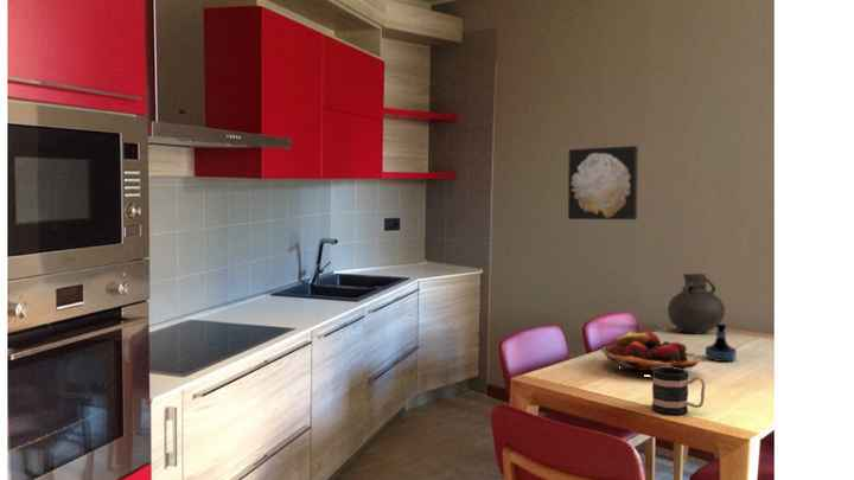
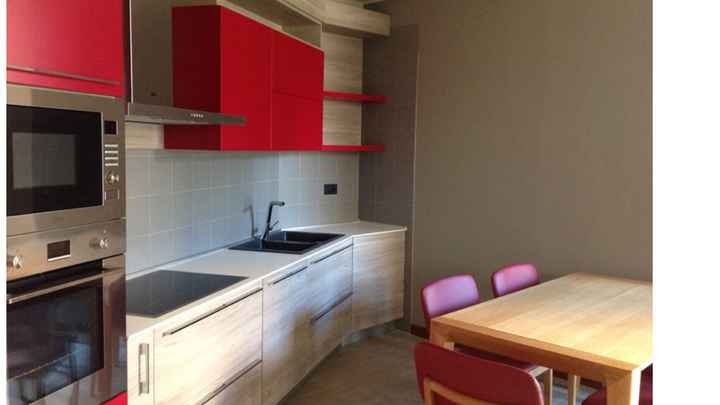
- tequila bottle [705,322,738,363]
- fruit basket [600,331,702,377]
- wall art [567,145,639,220]
- vase [667,273,726,335]
- mug [651,367,707,416]
